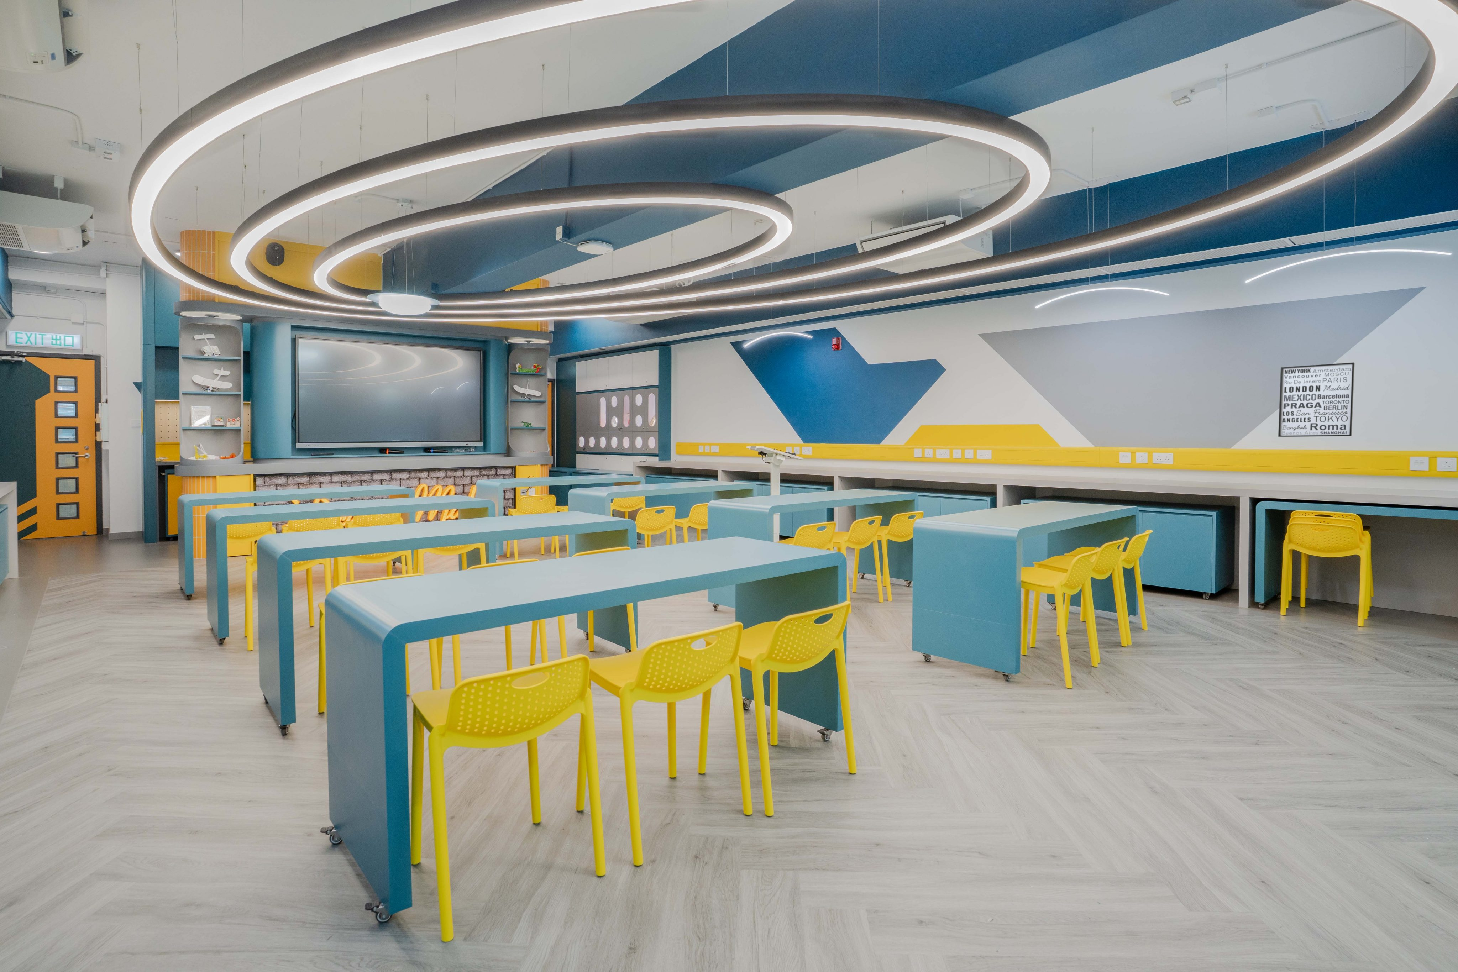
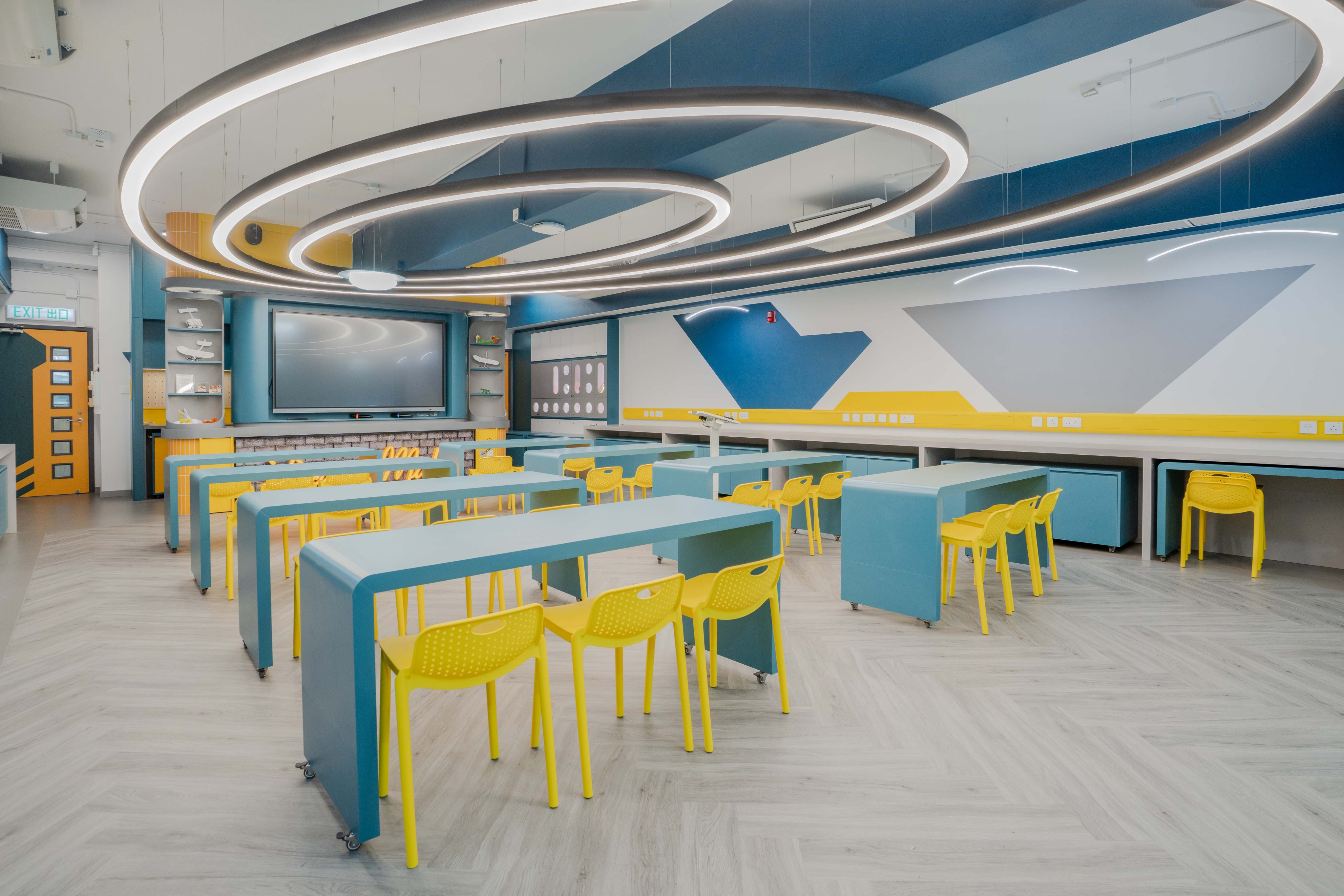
- wall art [1278,362,1355,437]
